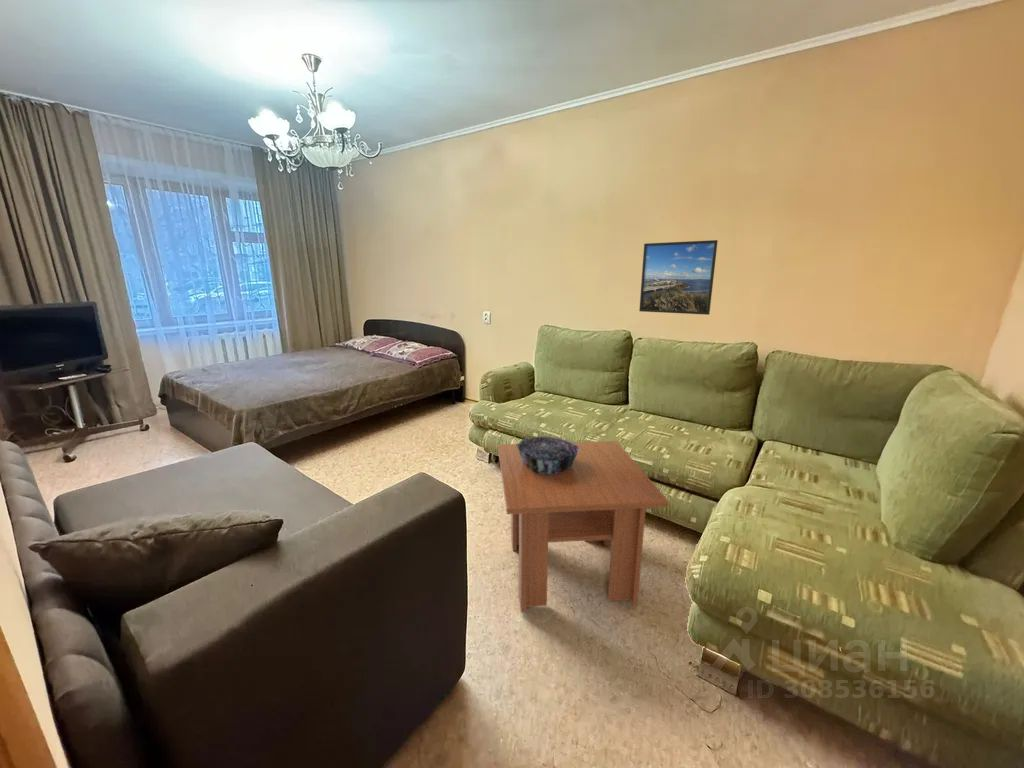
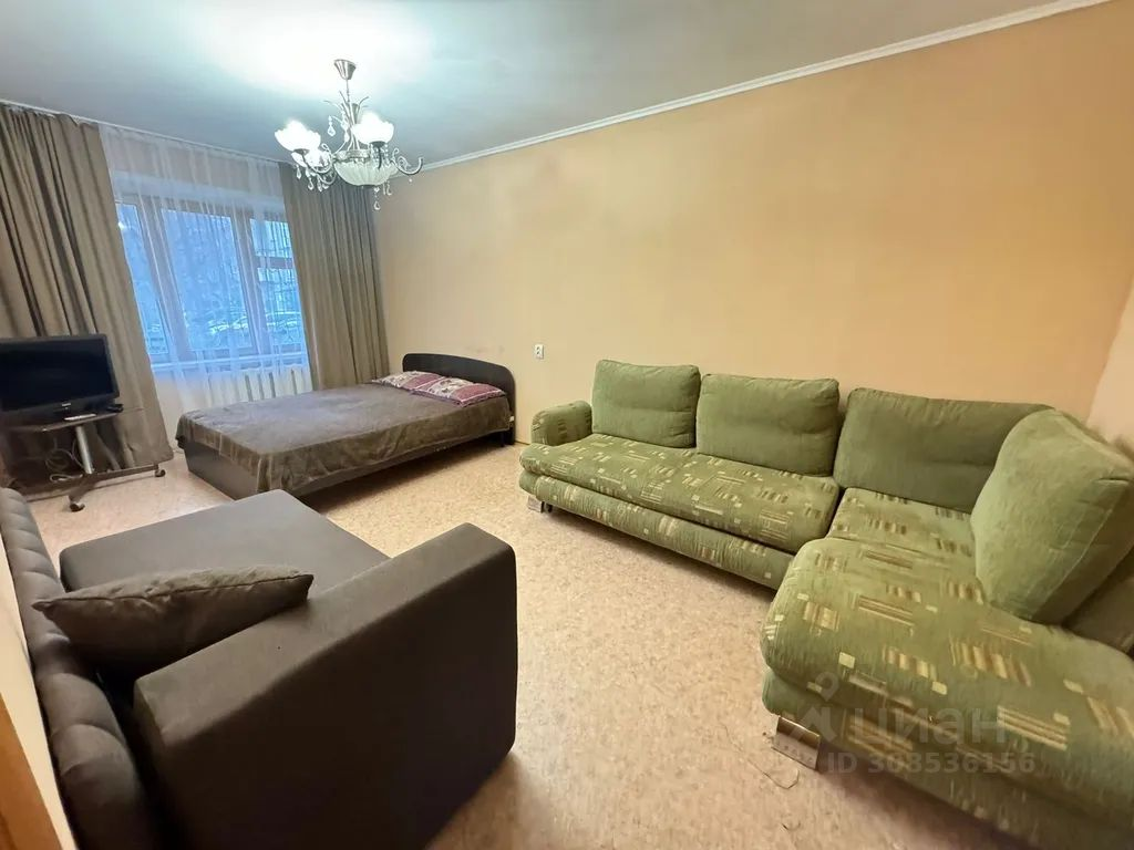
- decorative bowl [516,436,579,475]
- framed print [638,239,719,316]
- coffee table [497,440,670,614]
